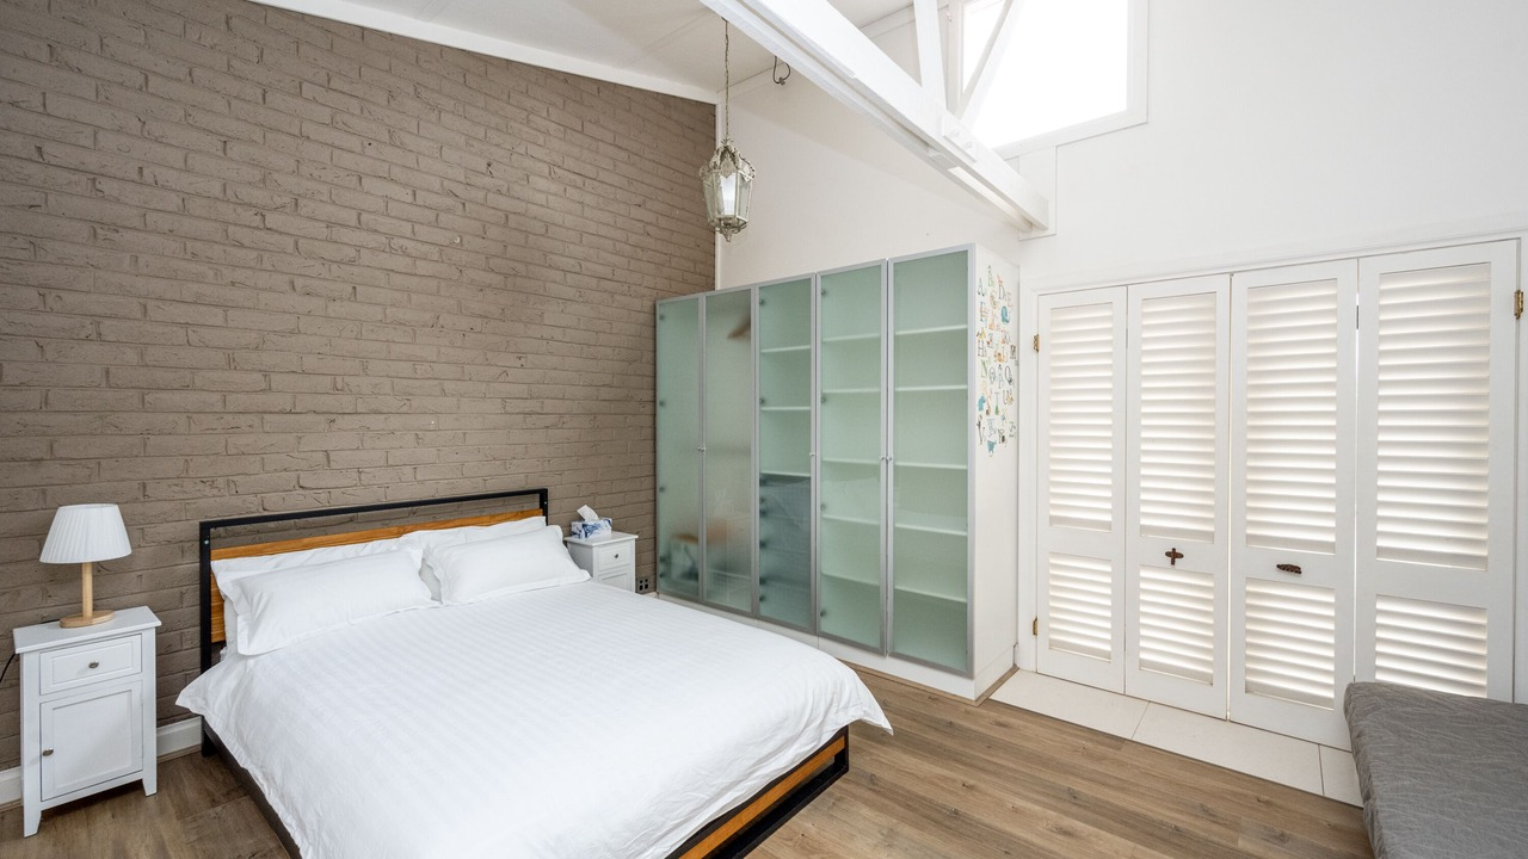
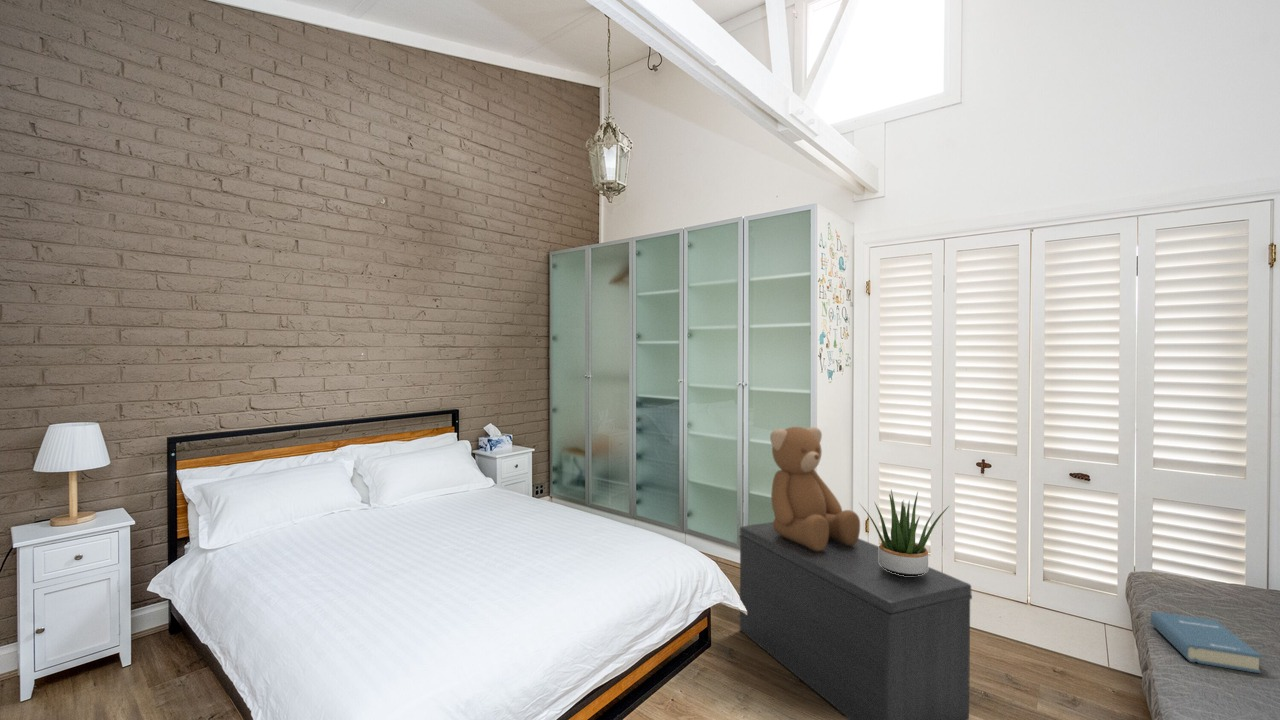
+ hardback book [1150,611,1262,674]
+ teddy bear [769,426,861,552]
+ bench [738,521,973,720]
+ potted plant [858,489,950,576]
